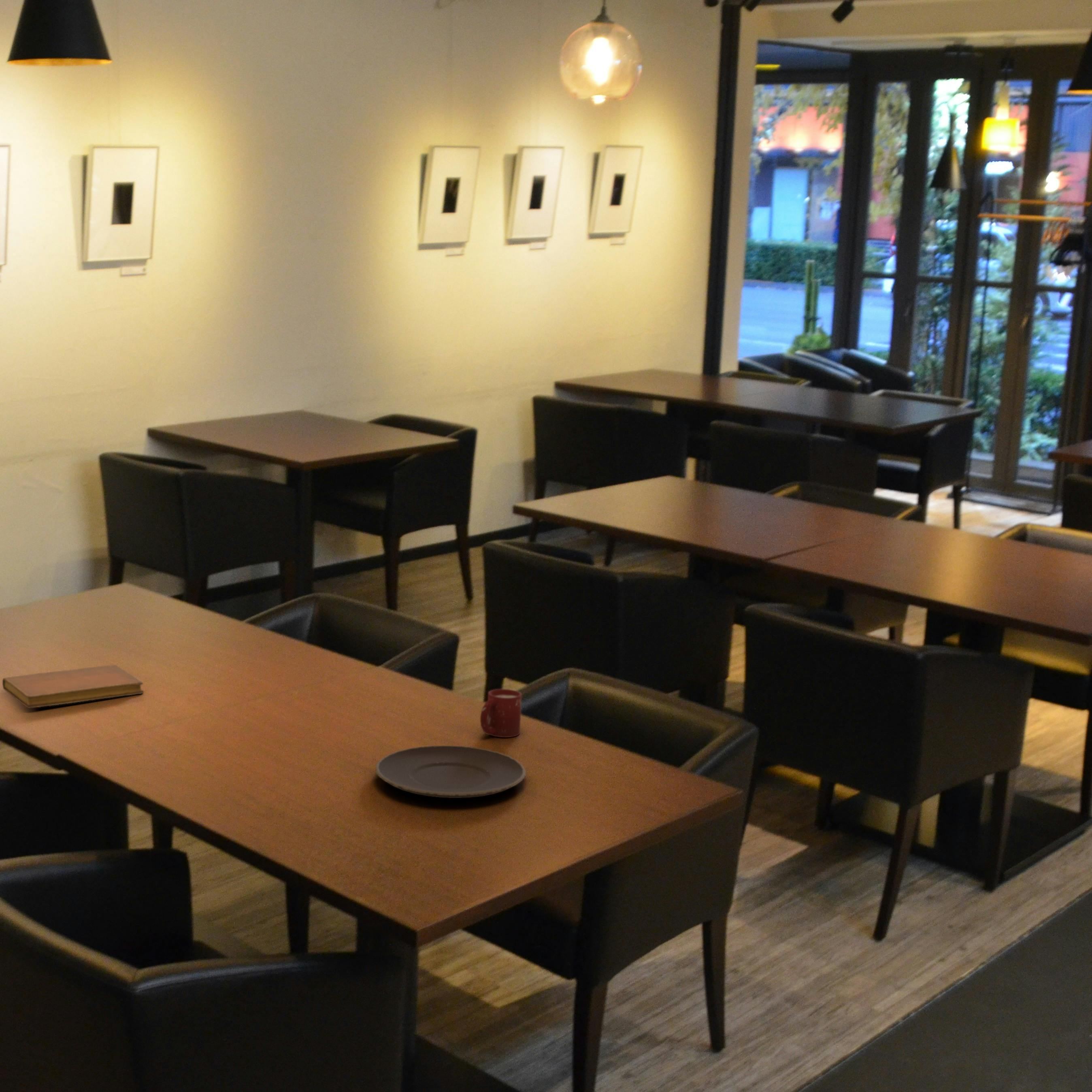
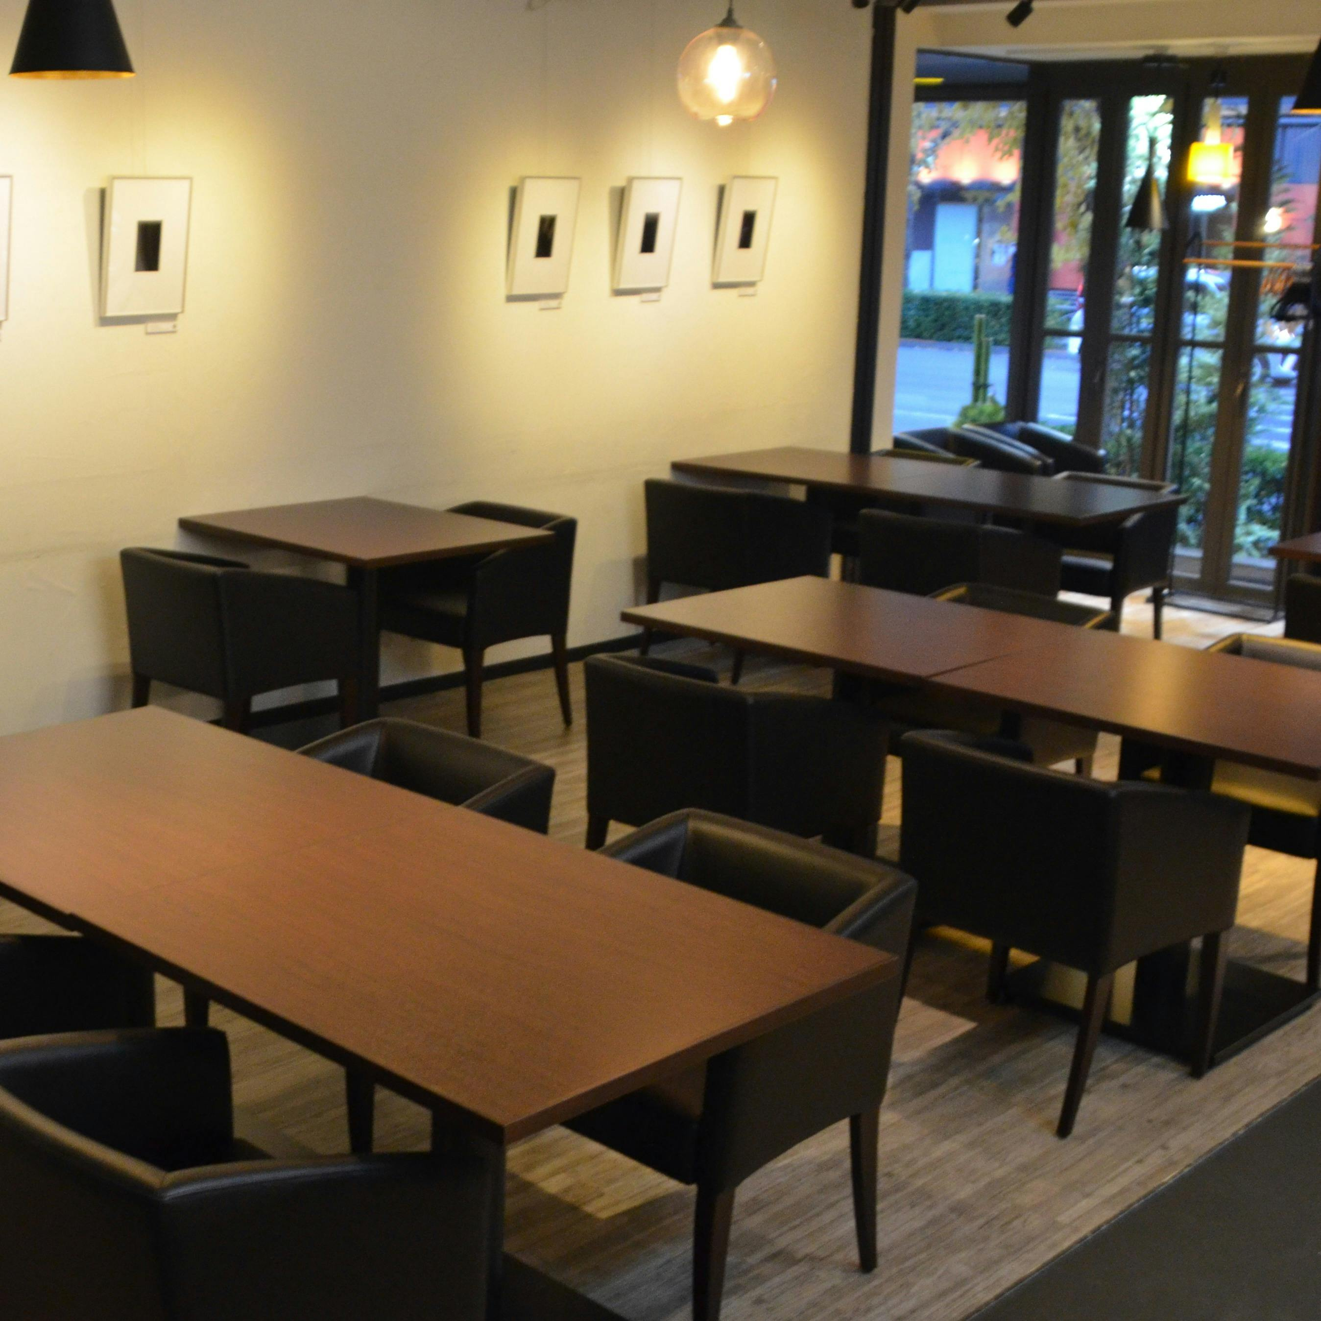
- cup [480,689,522,738]
- notebook [2,664,144,709]
- plate [375,745,526,798]
